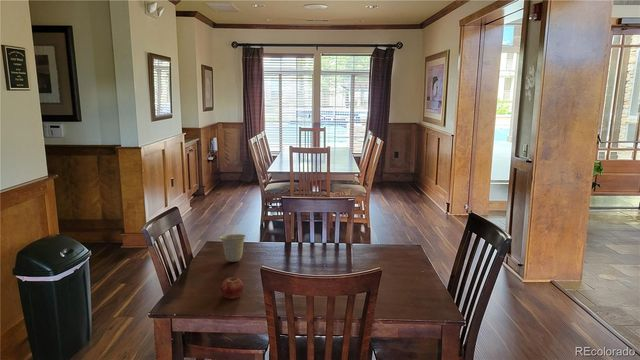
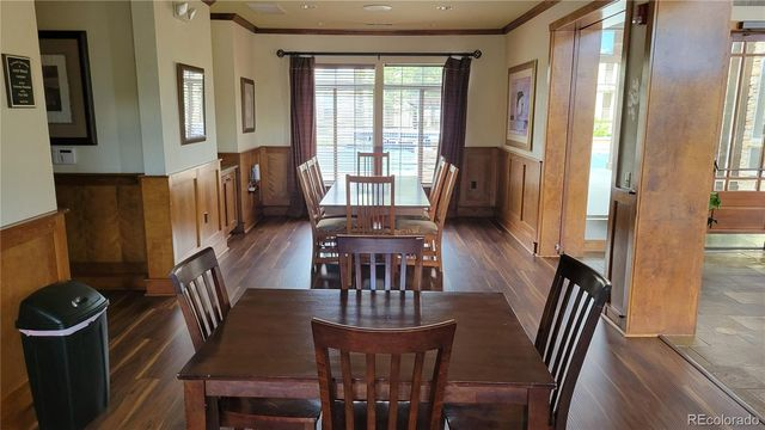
- cup [219,233,247,263]
- apple [220,275,244,300]
